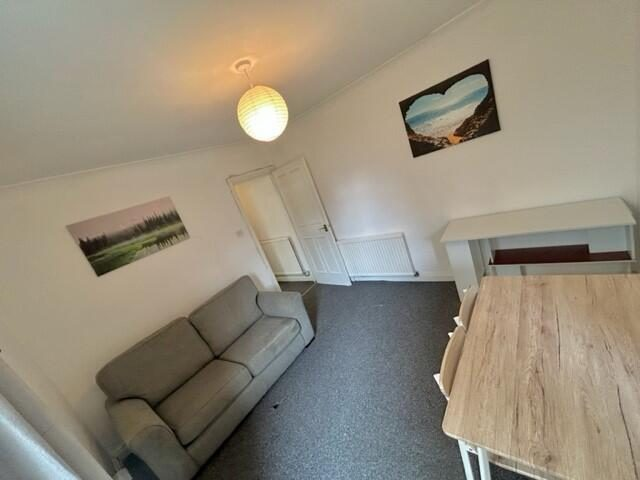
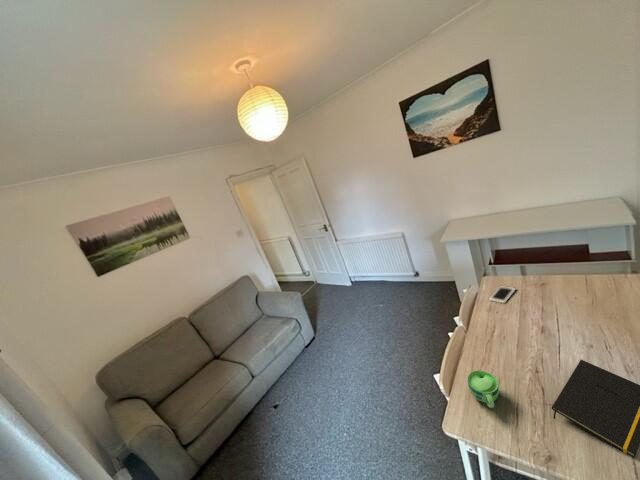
+ cup [467,370,500,409]
+ cell phone [488,285,517,305]
+ notepad [551,359,640,459]
